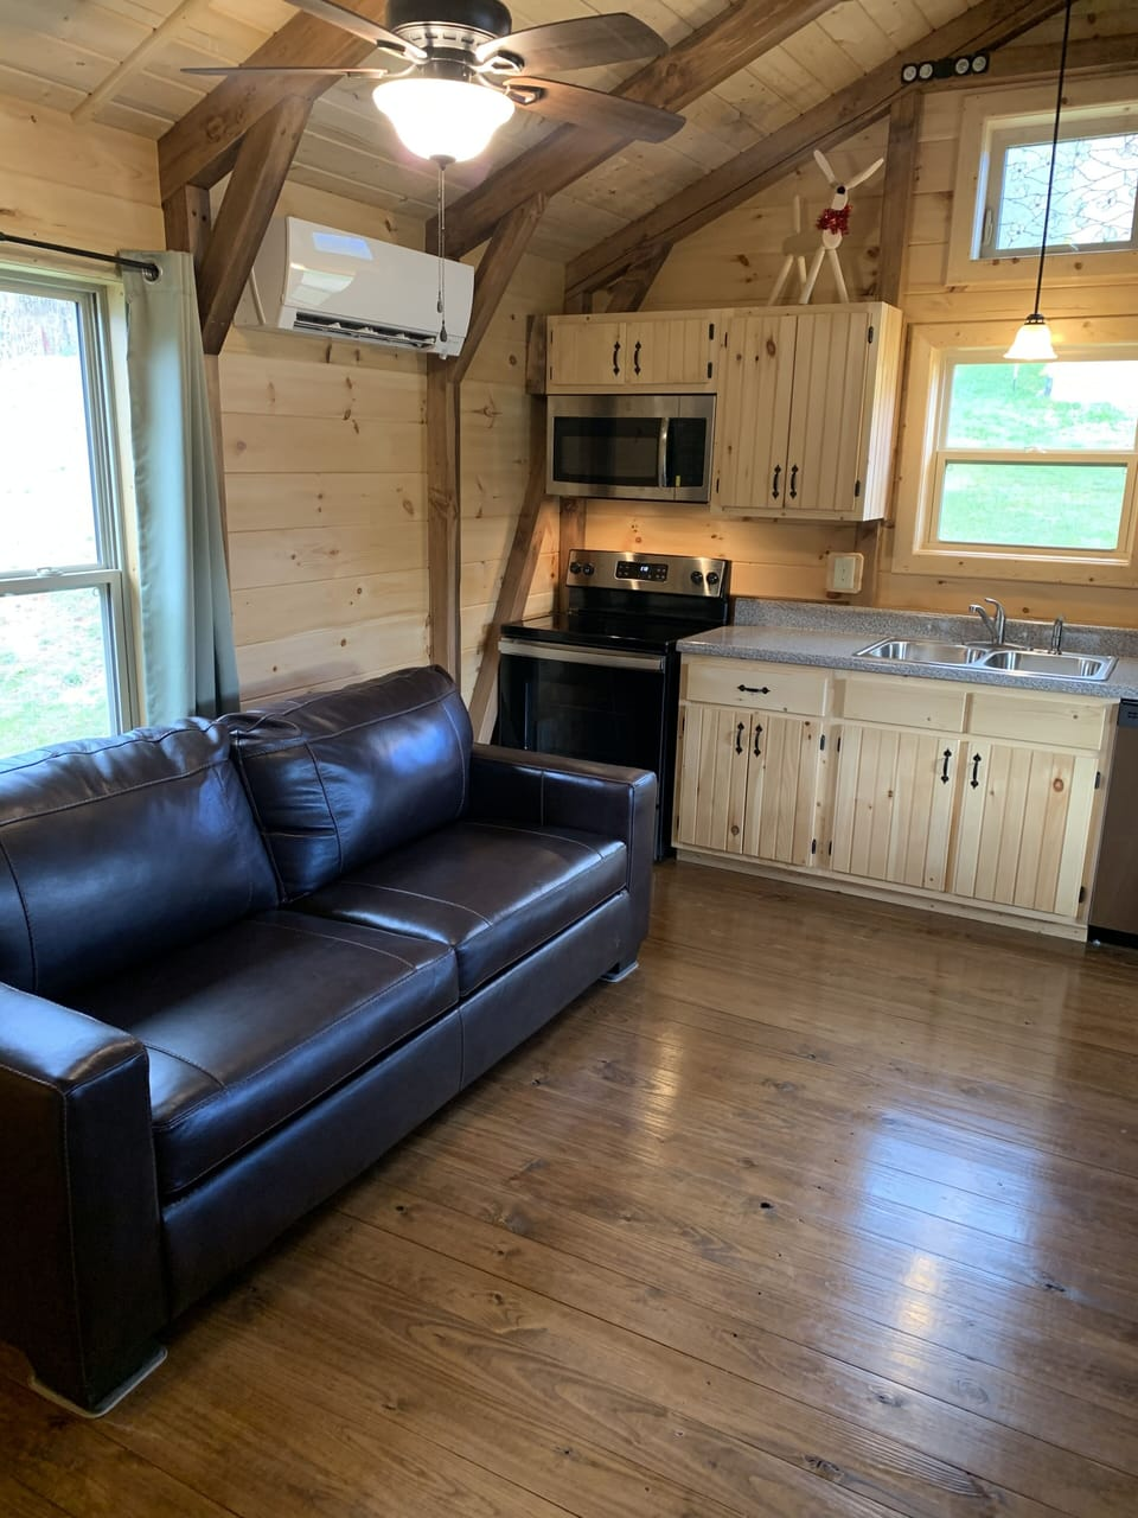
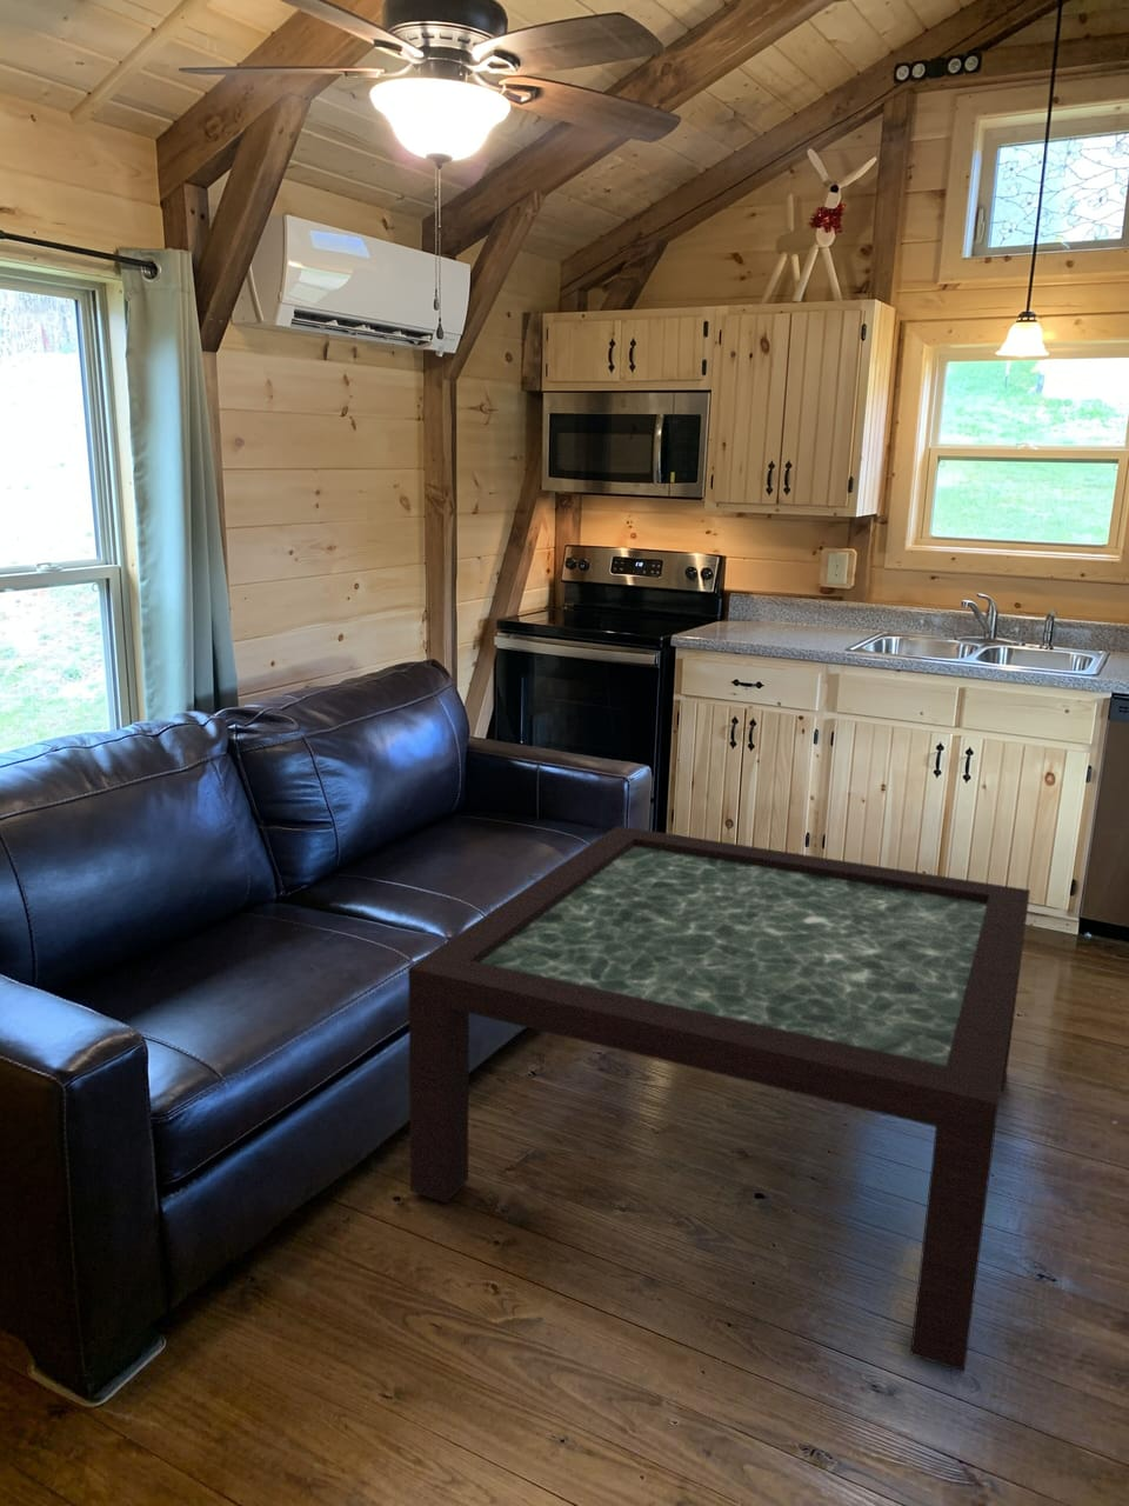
+ coffee table [407,825,1032,1373]
